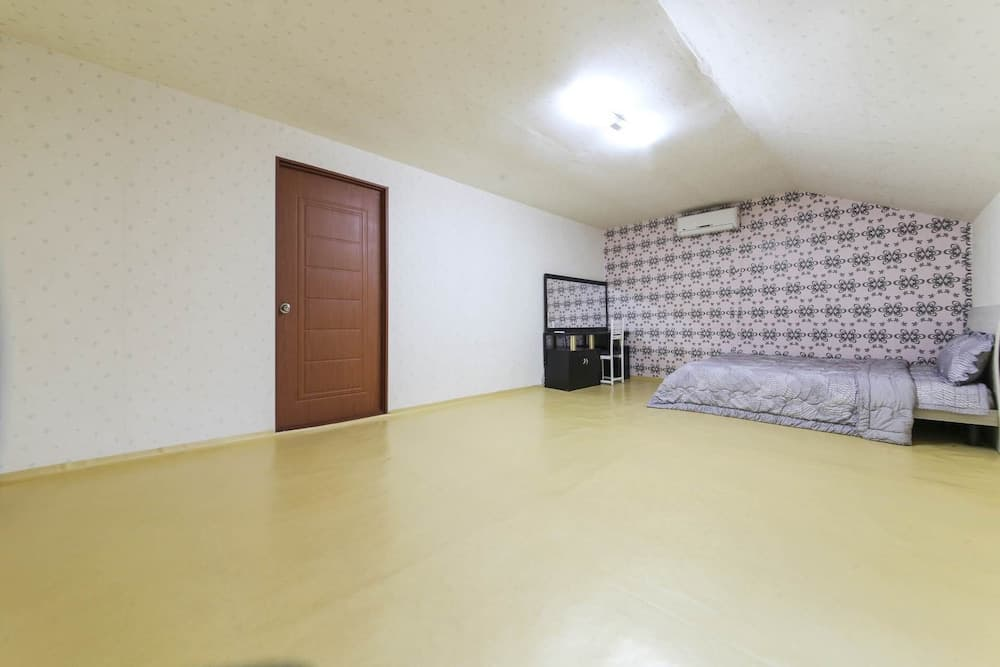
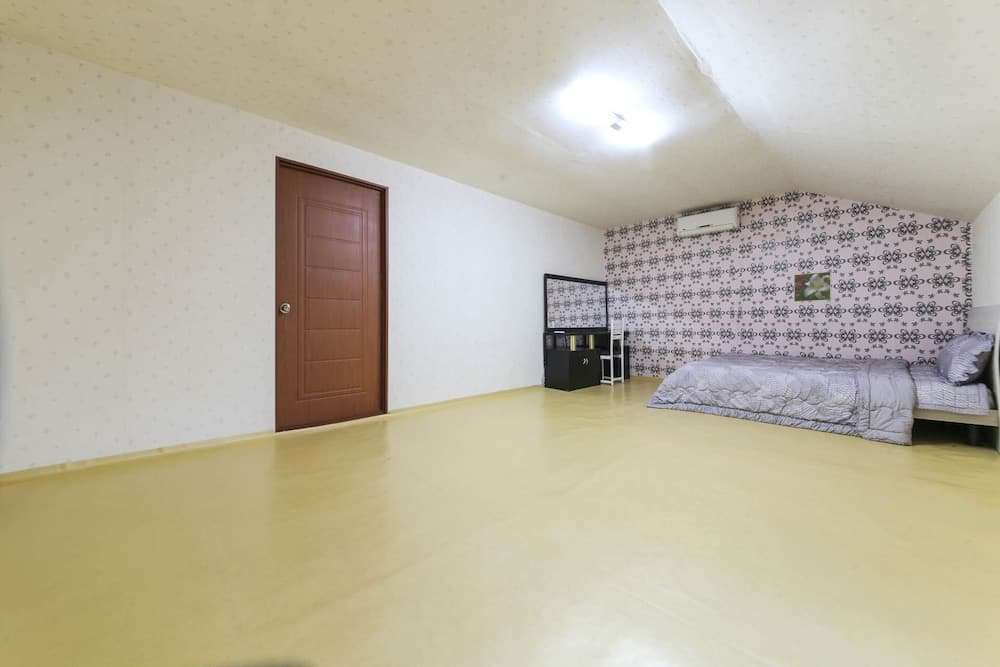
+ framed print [793,271,832,303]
